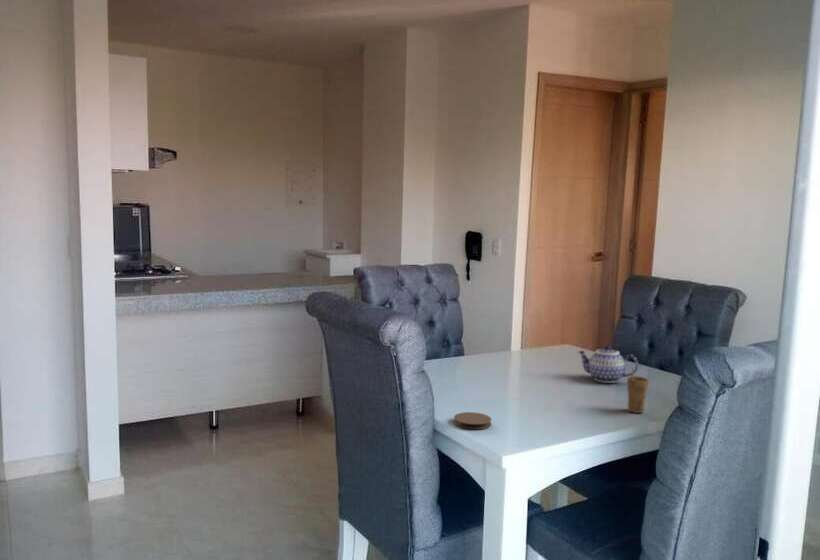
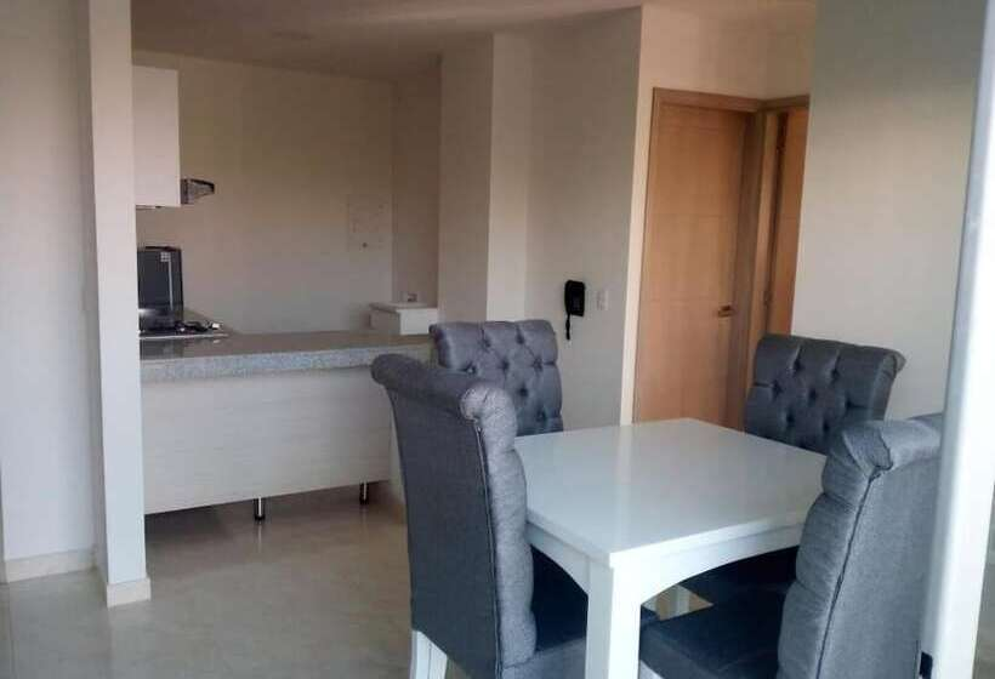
- teapot [576,344,639,384]
- cup [626,367,650,414]
- coaster [453,411,492,430]
